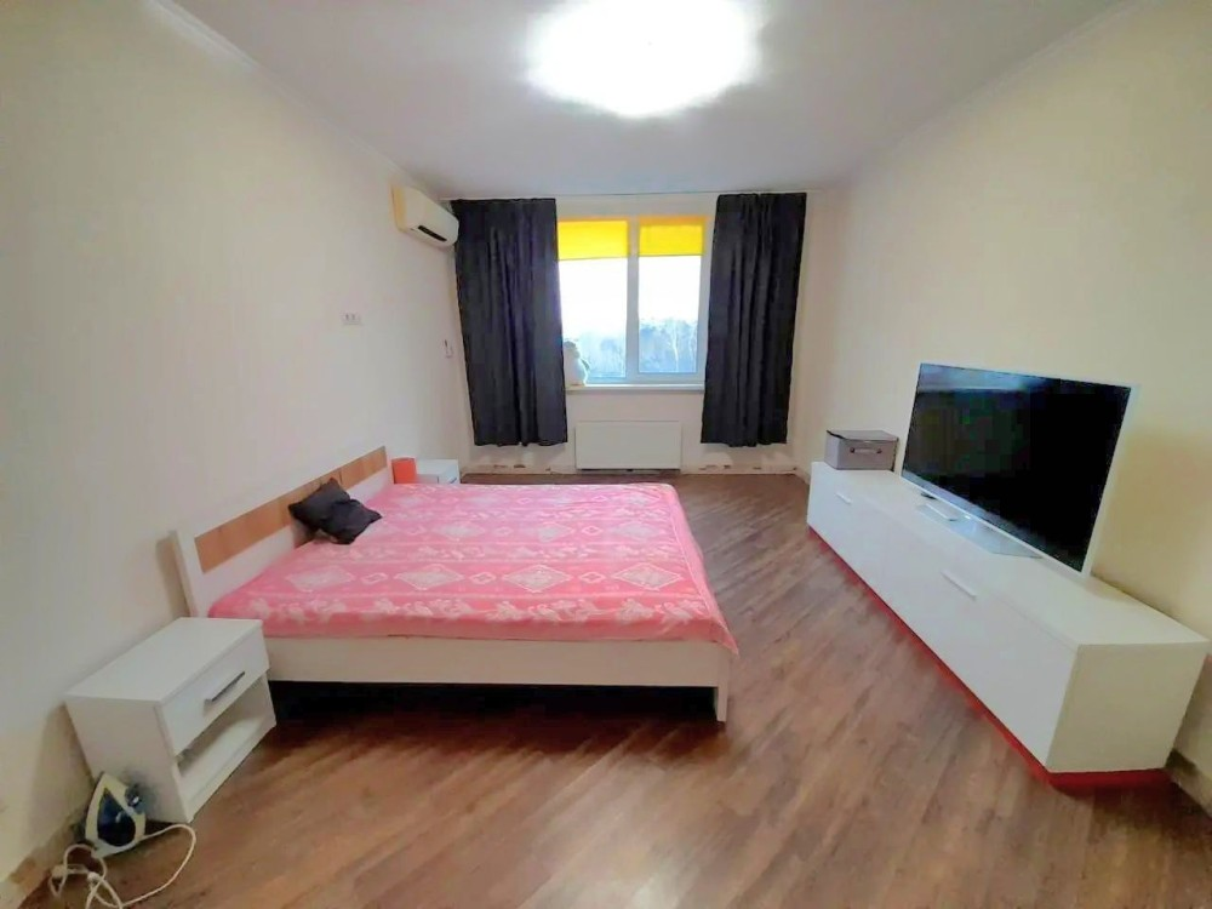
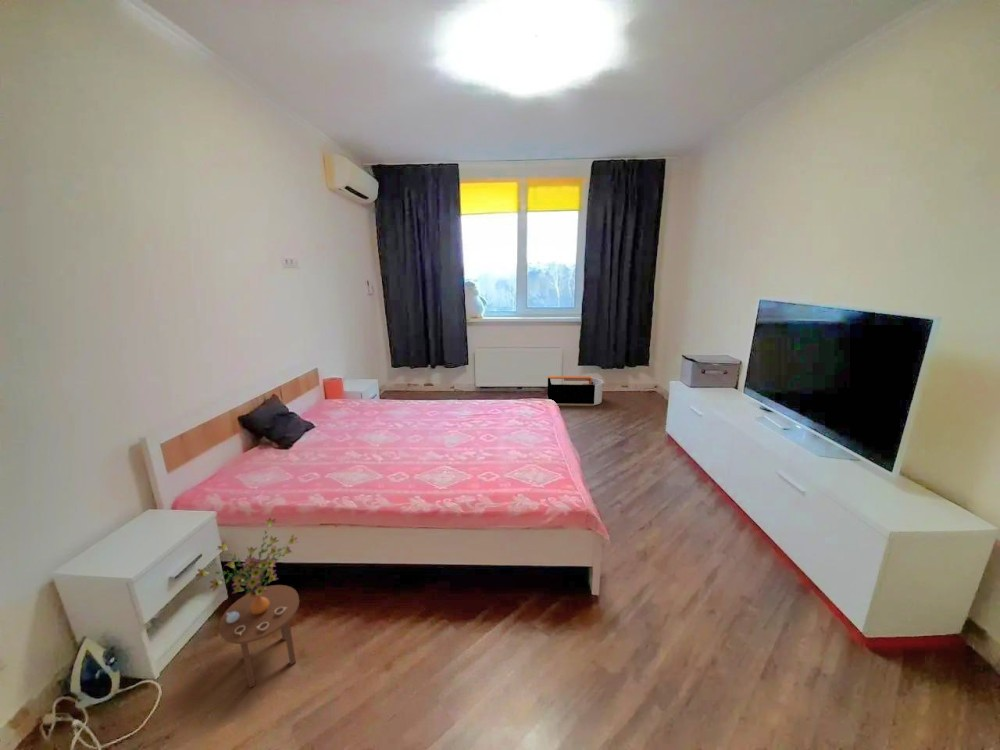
+ storage bin [546,375,604,407]
+ side table [194,517,300,689]
